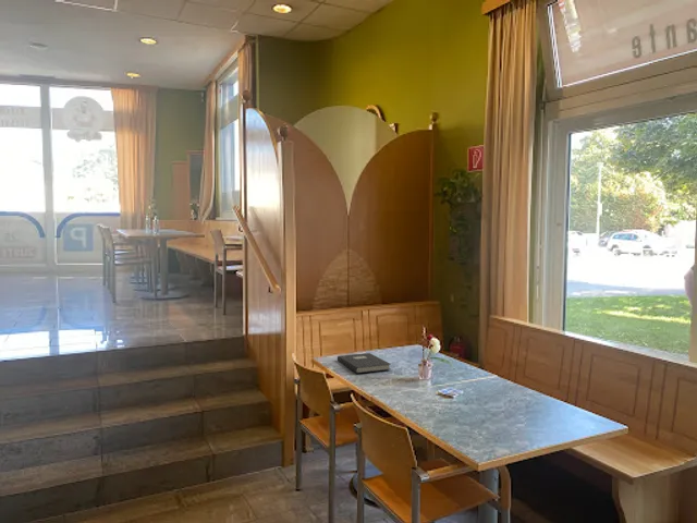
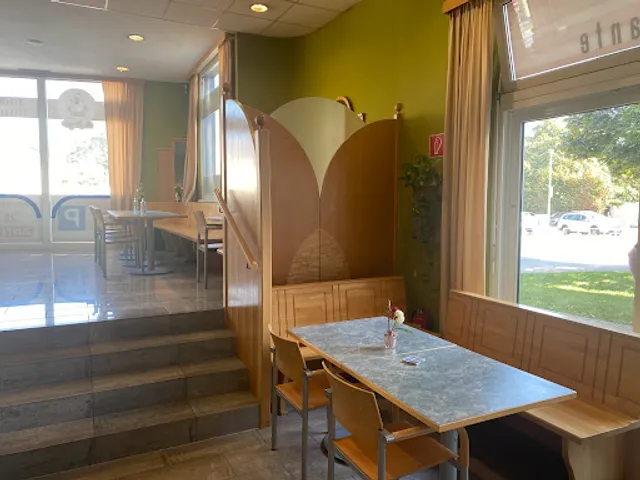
- book [337,352,392,374]
